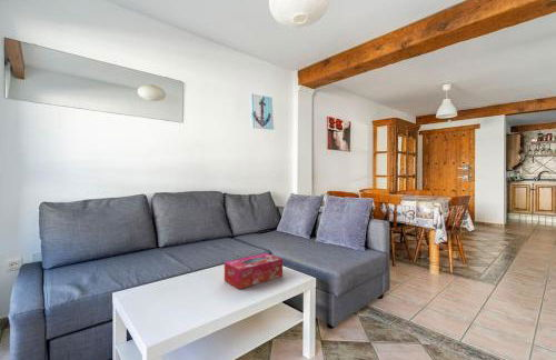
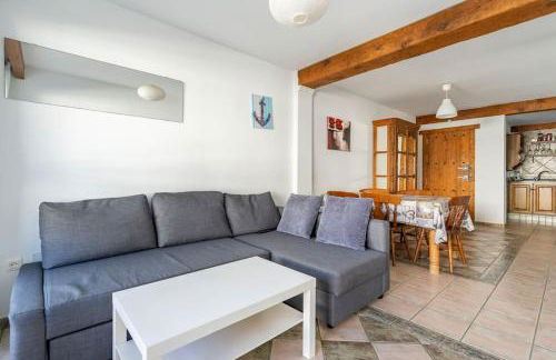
- tissue box [224,252,284,290]
